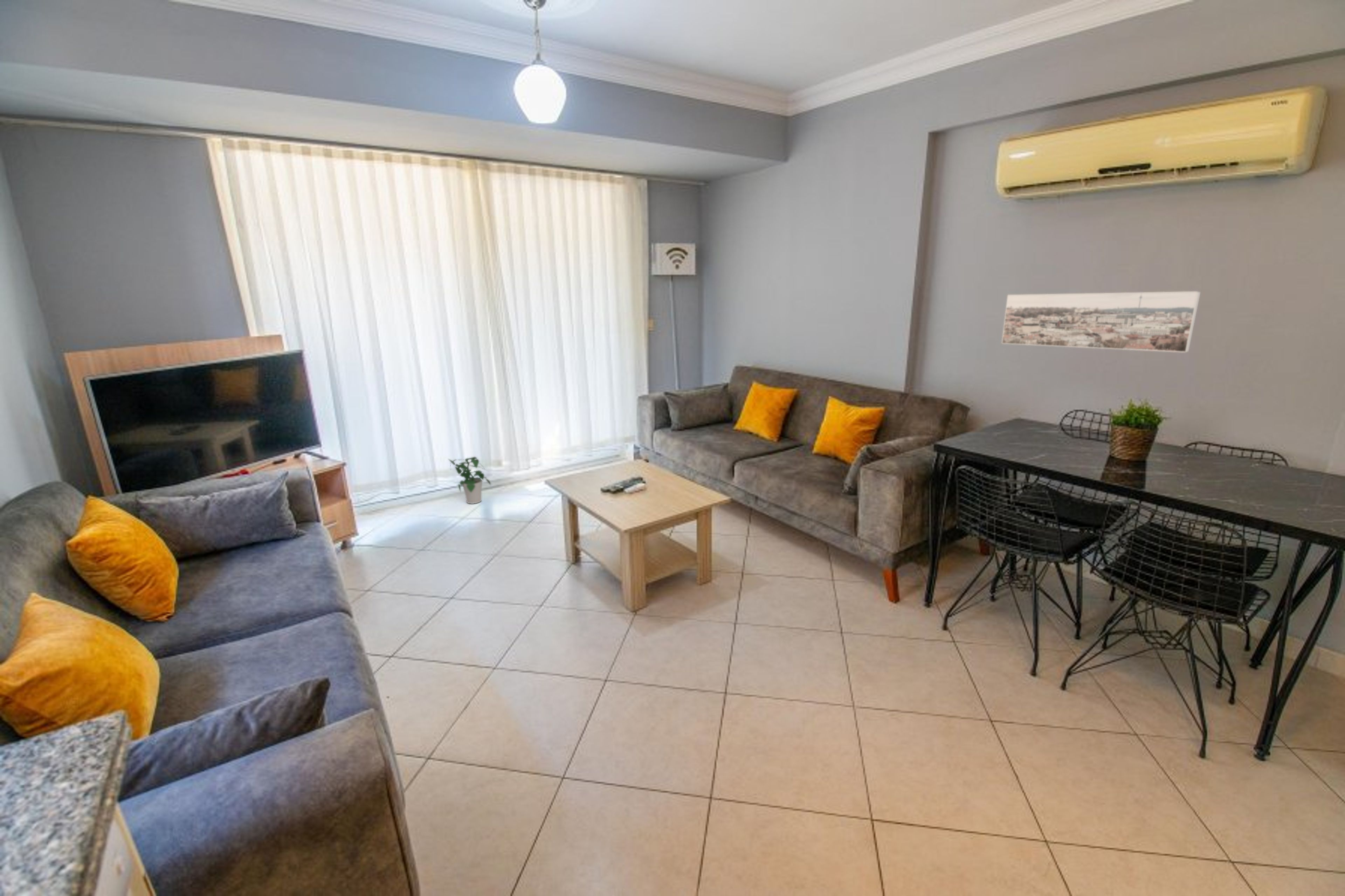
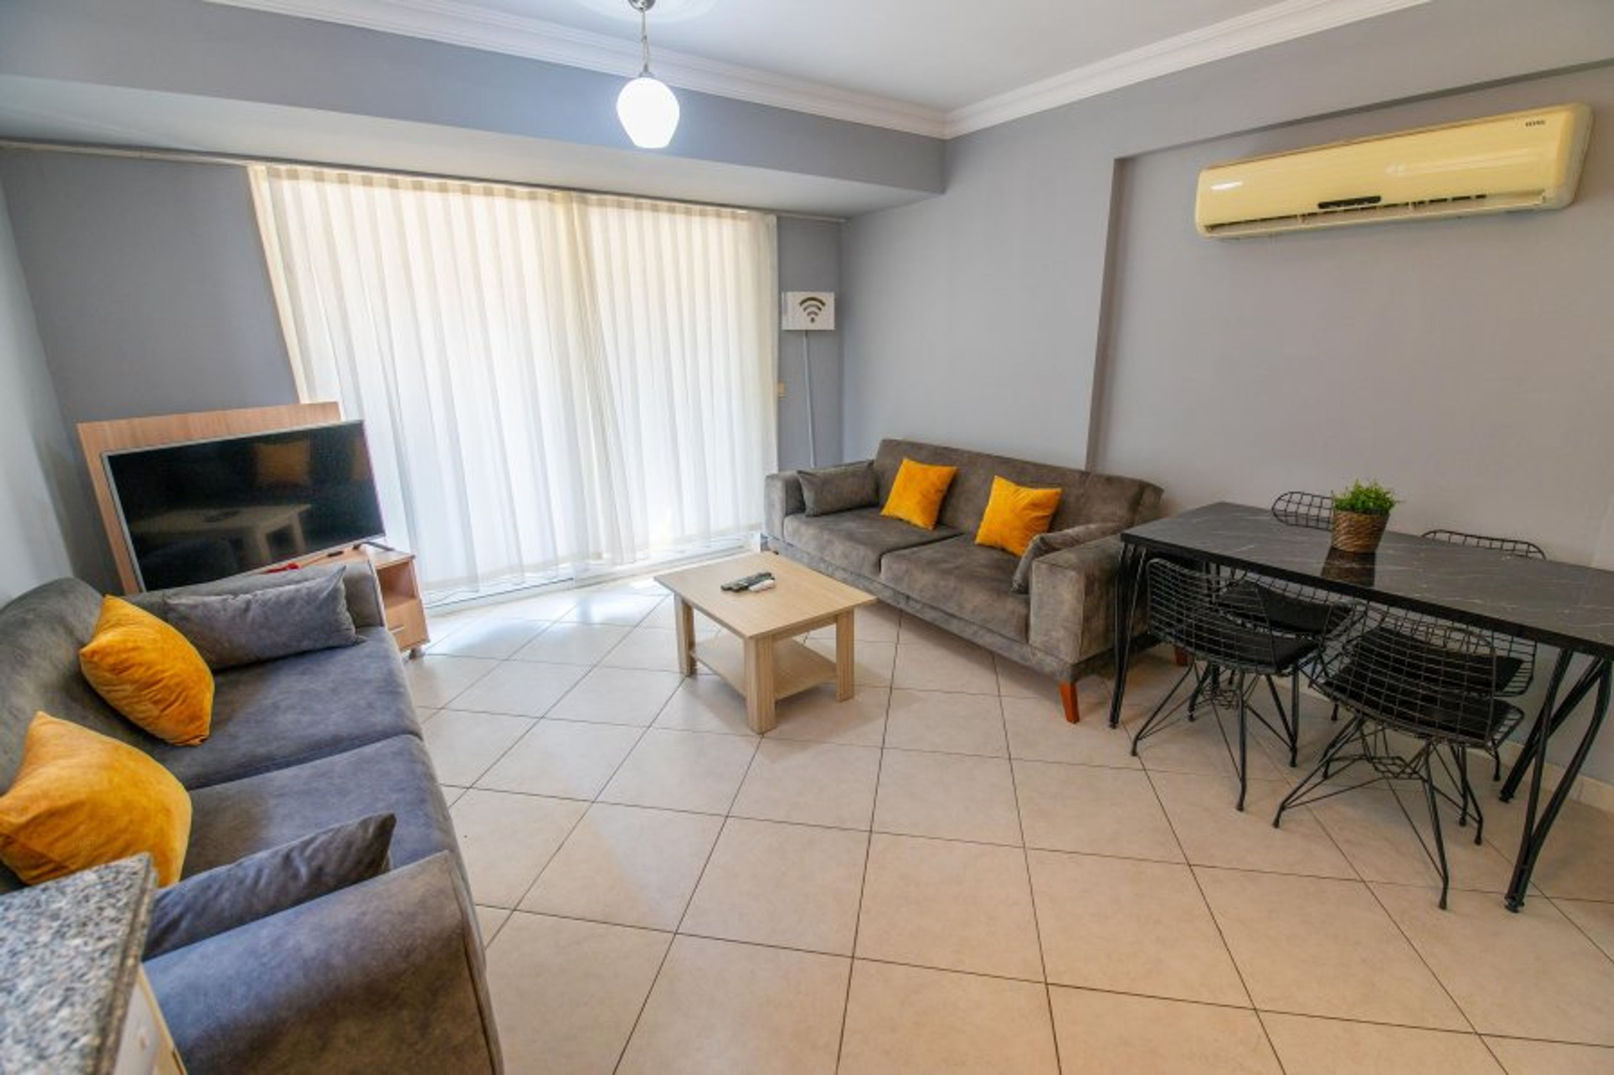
- potted plant [448,457,491,504]
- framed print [1001,291,1201,353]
